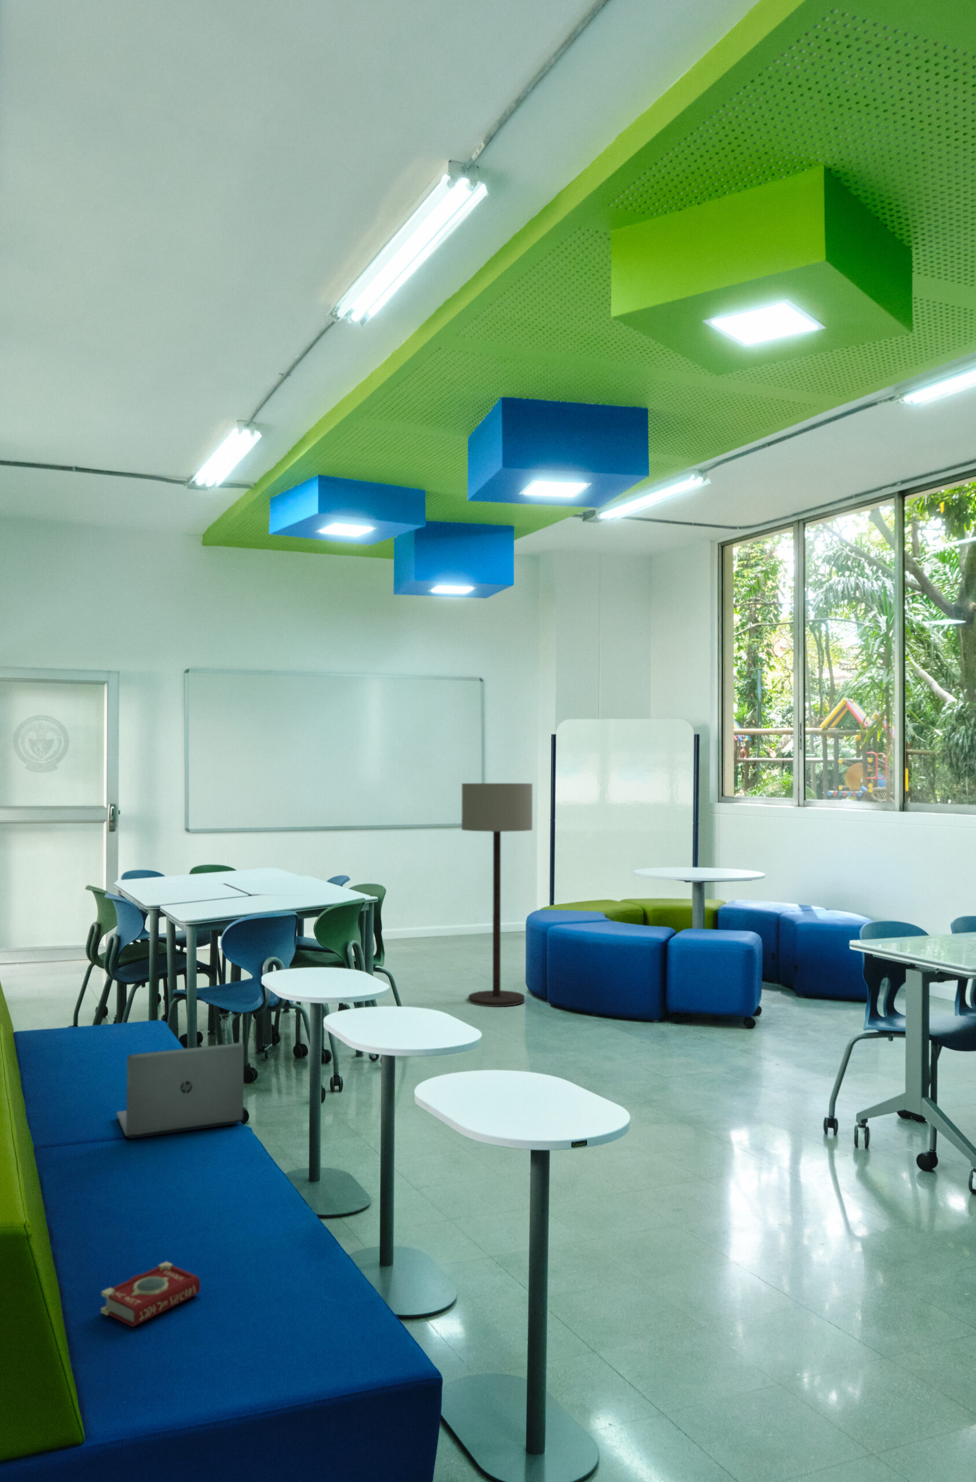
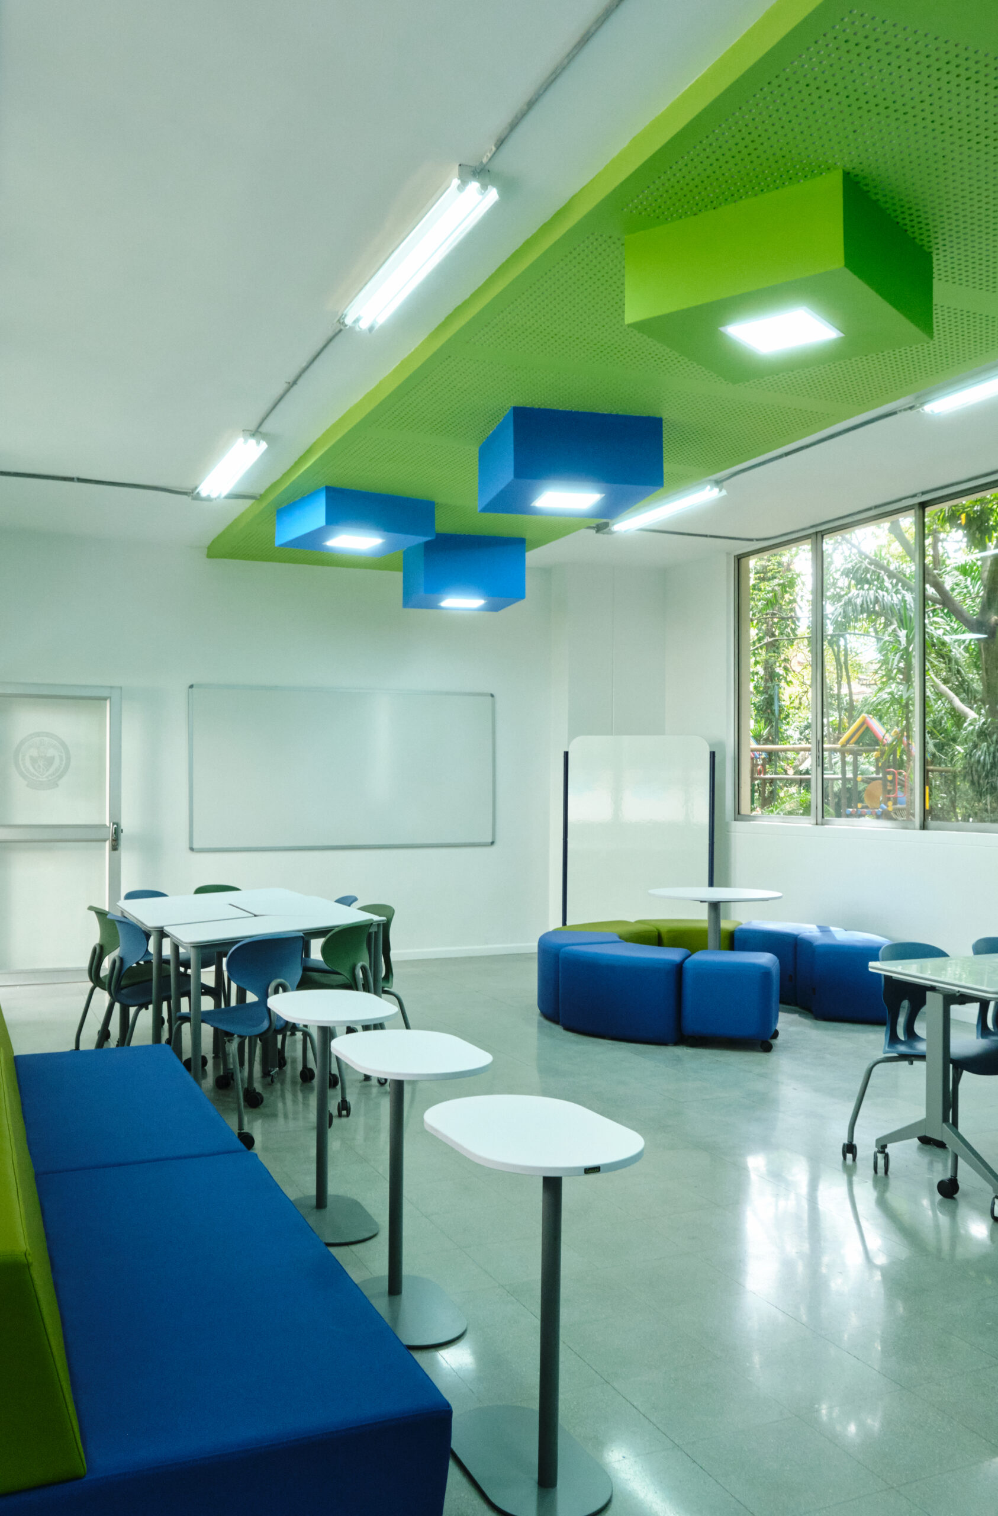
- floor lamp [461,783,533,1007]
- book [100,1261,200,1327]
- laptop [115,1042,244,1139]
